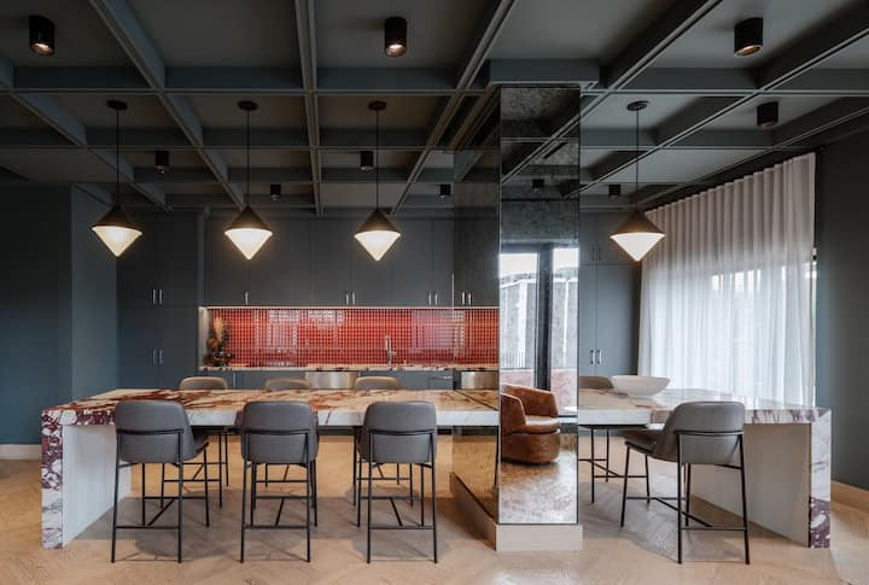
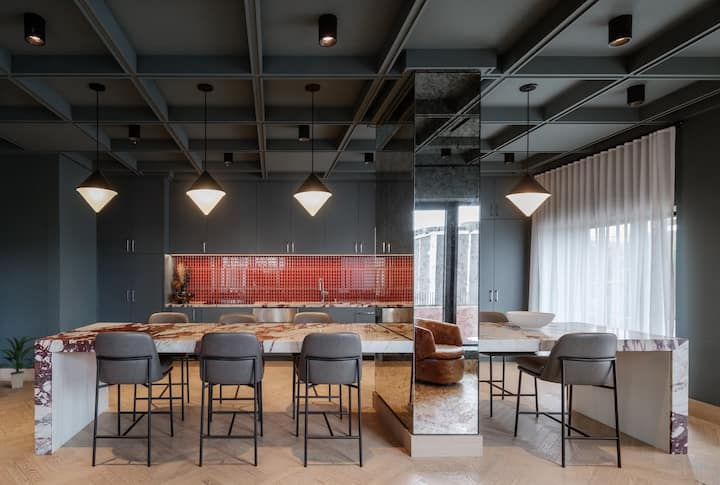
+ indoor plant [0,334,43,389]
